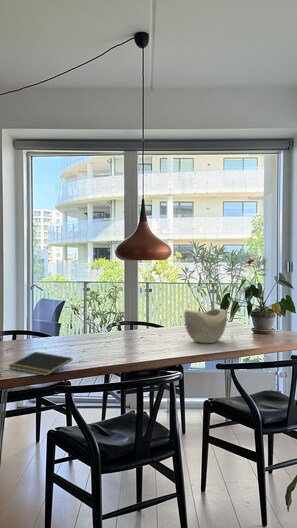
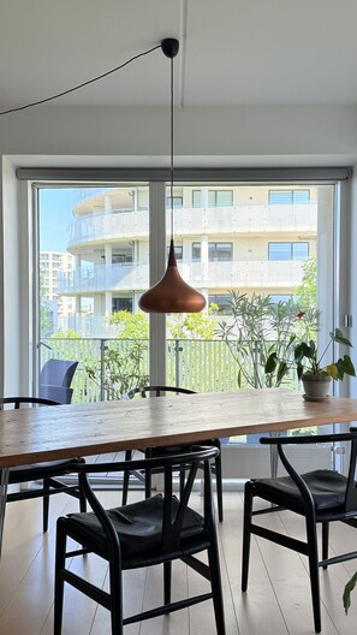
- decorative bowl [183,308,228,344]
- notepad [8,351,73,377]
